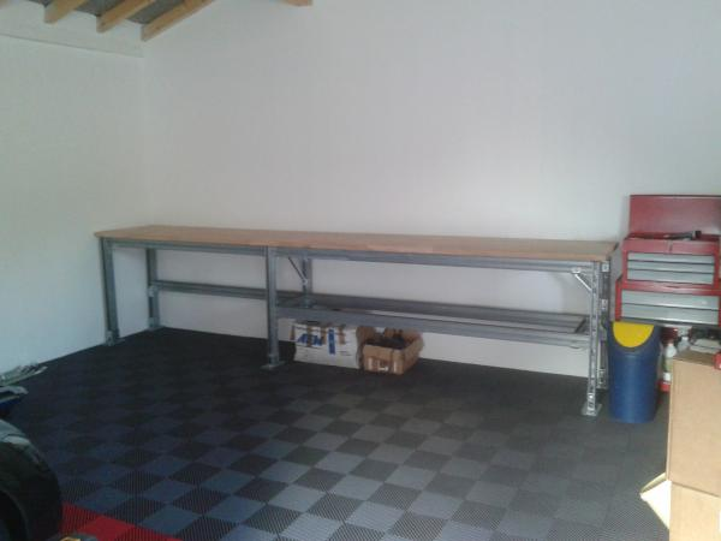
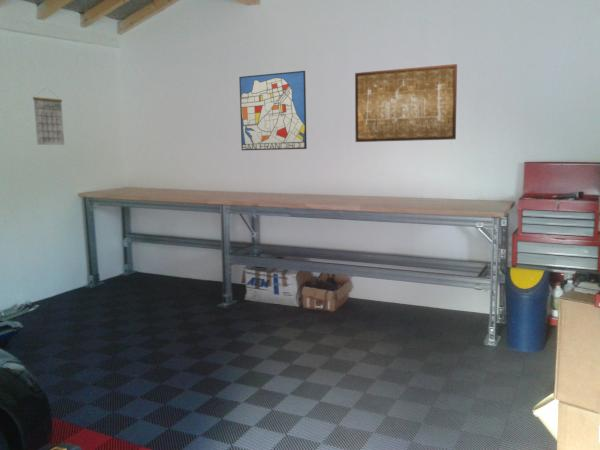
+ wall art [354,63,458,143]
+ wall art [238,70,308,151]
+ calendar [32,86,65,146]
